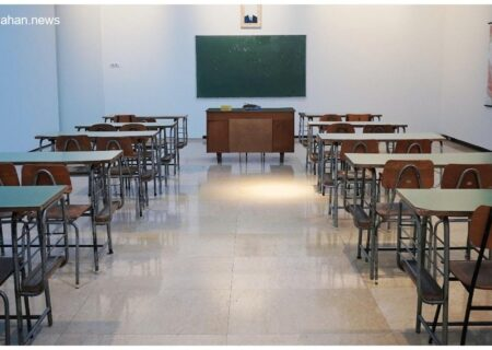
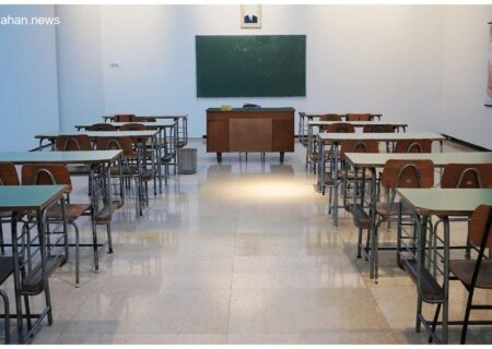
+ waste bin [176,147,198,174]
